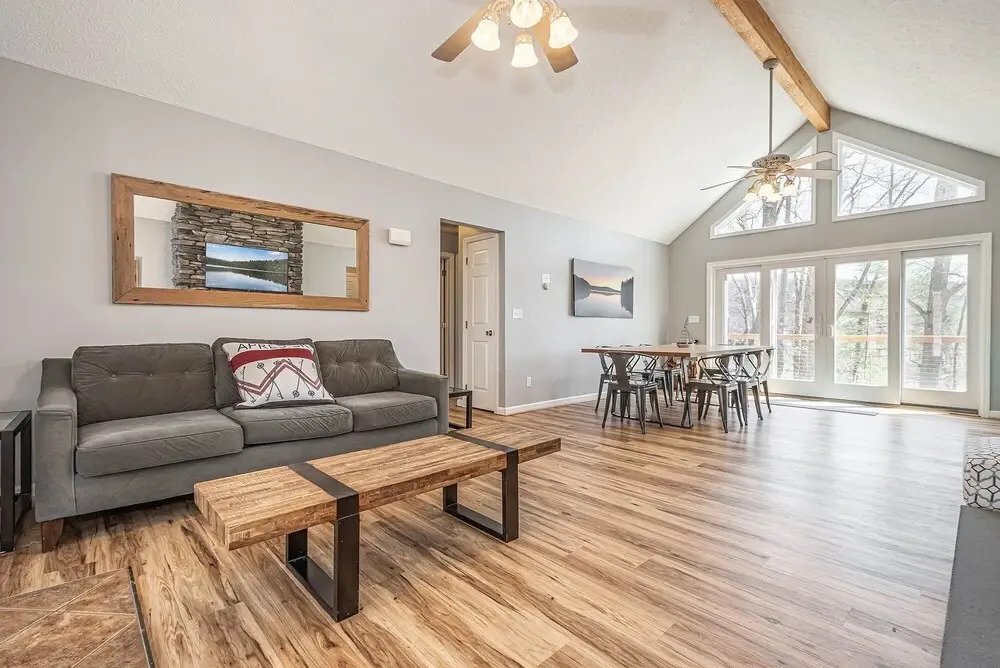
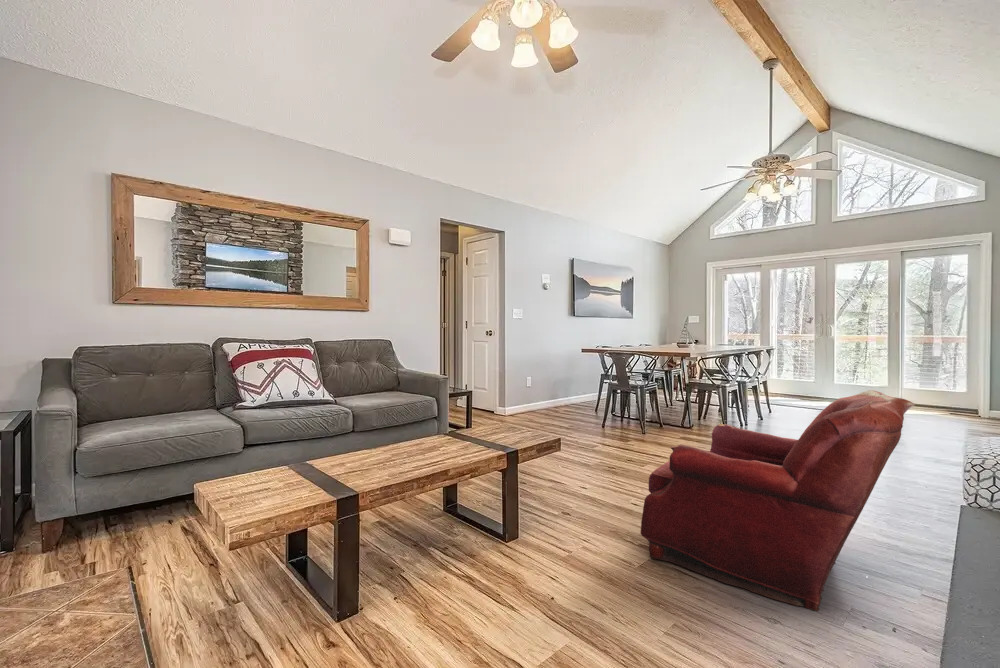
+ armchair [640,389,916,629]
